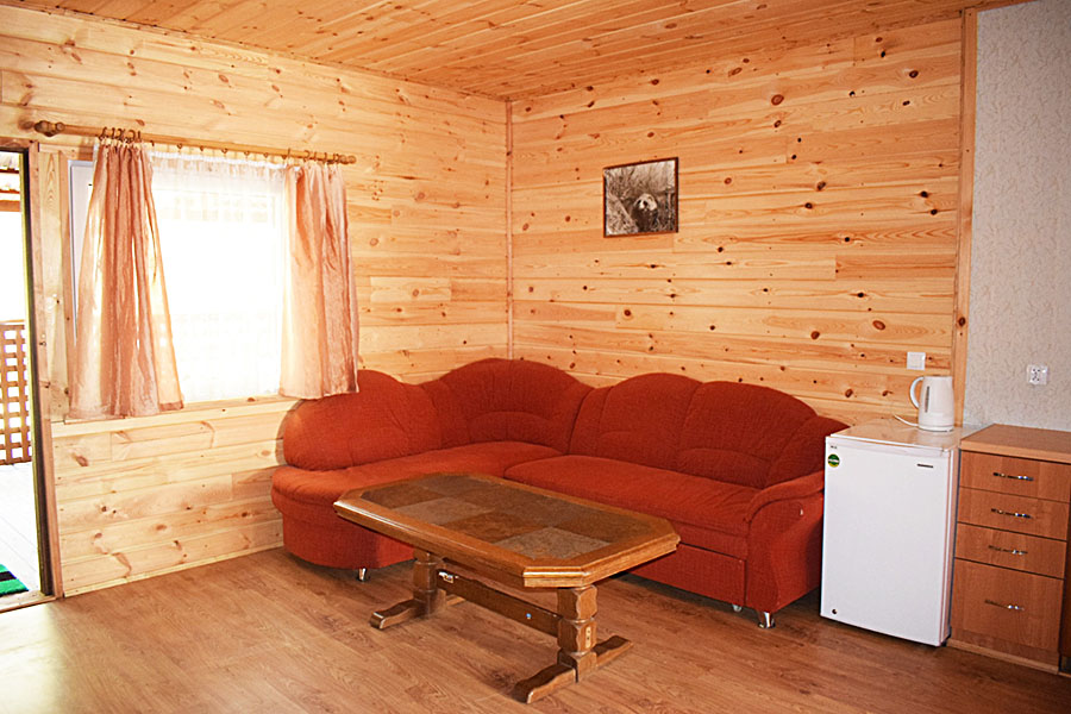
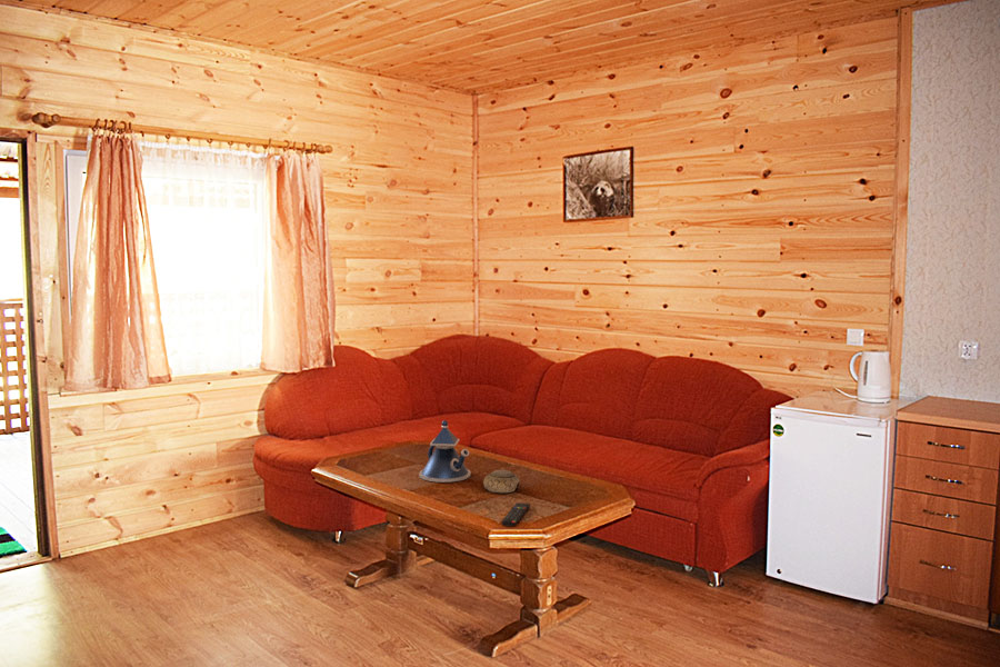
+ bowl [482,469,521,494]
+ remote control [500,501,531,528]
+ teapot [418,419,472,484]
